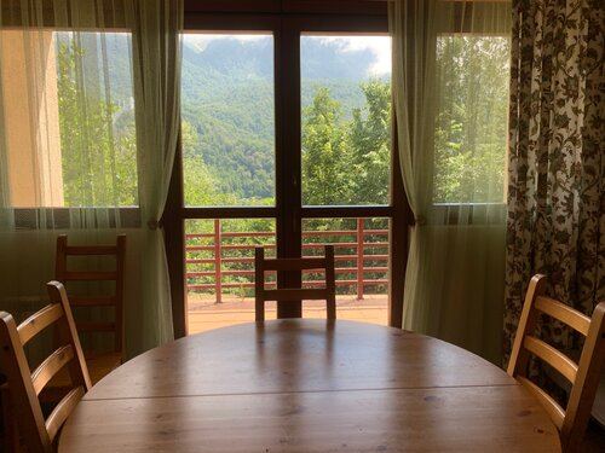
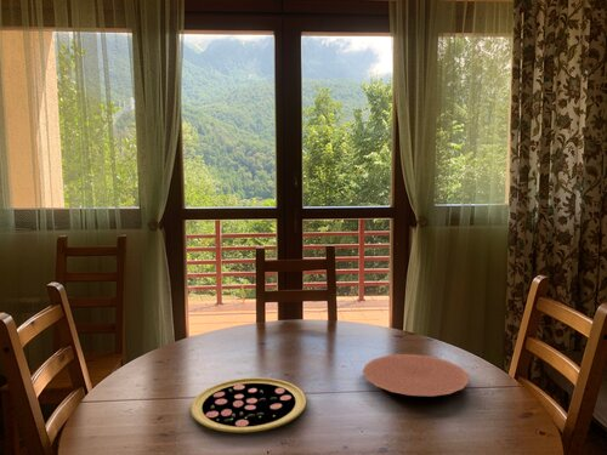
+ pizza [189,376,307,433]
+ plate [362,353,470,398]
